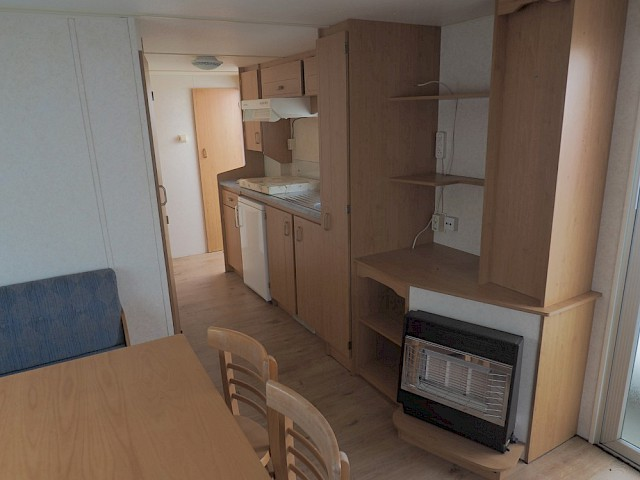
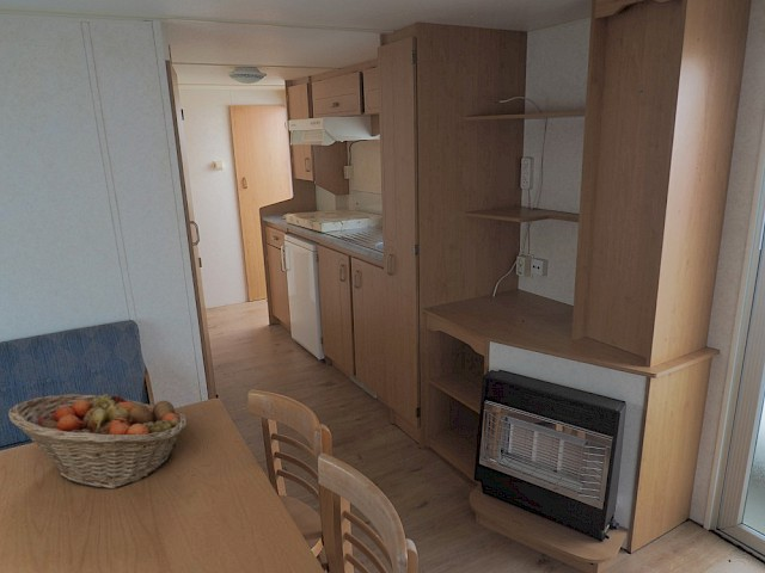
+ fruit basket [7,393,189,489]
